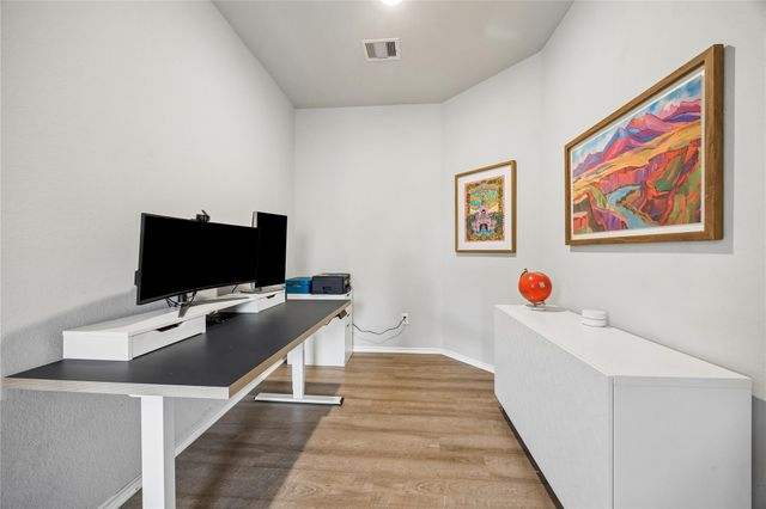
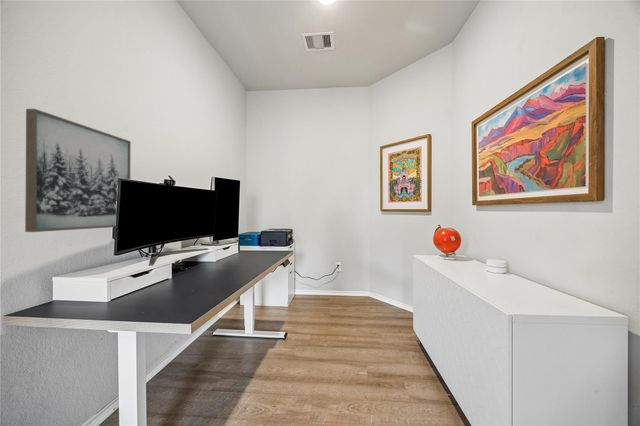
+ wall art [24,108,132,233]
